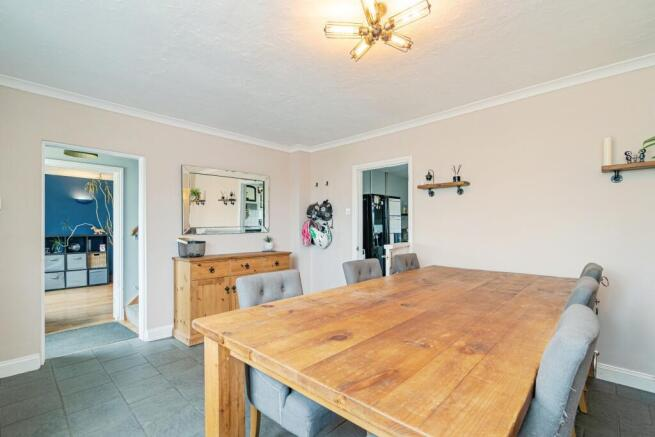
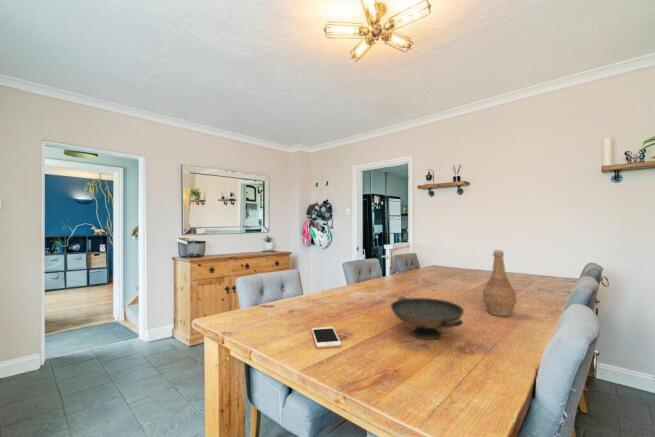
+ cell phone [311,326,342,349]
+ vase [482,249,517,317]
+ decorative bowl [389,295,465,341]
